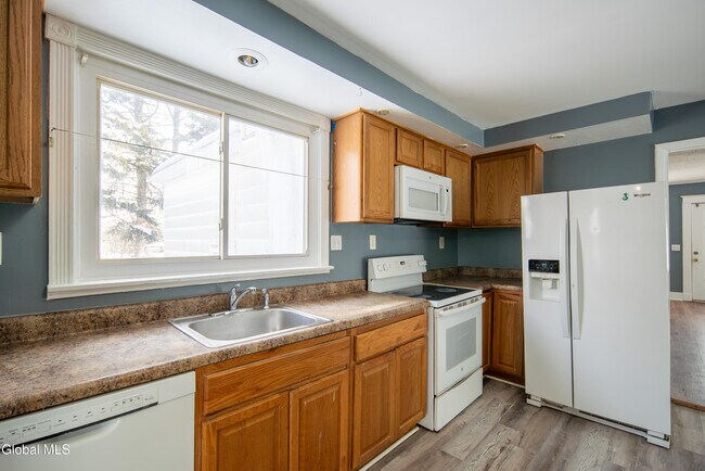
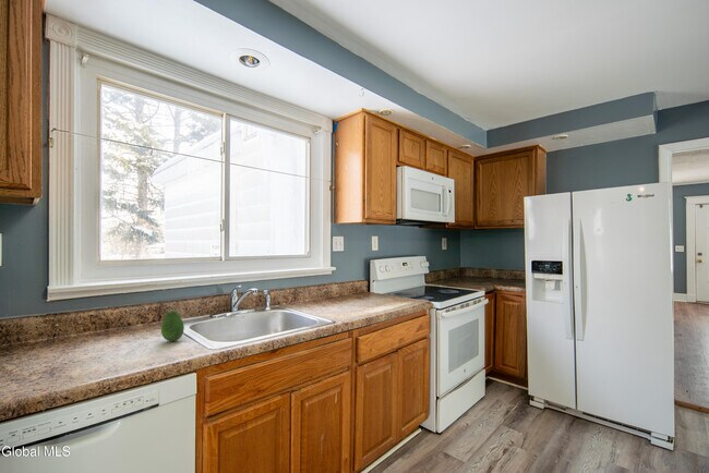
+ fruit [160,310,185,342]
